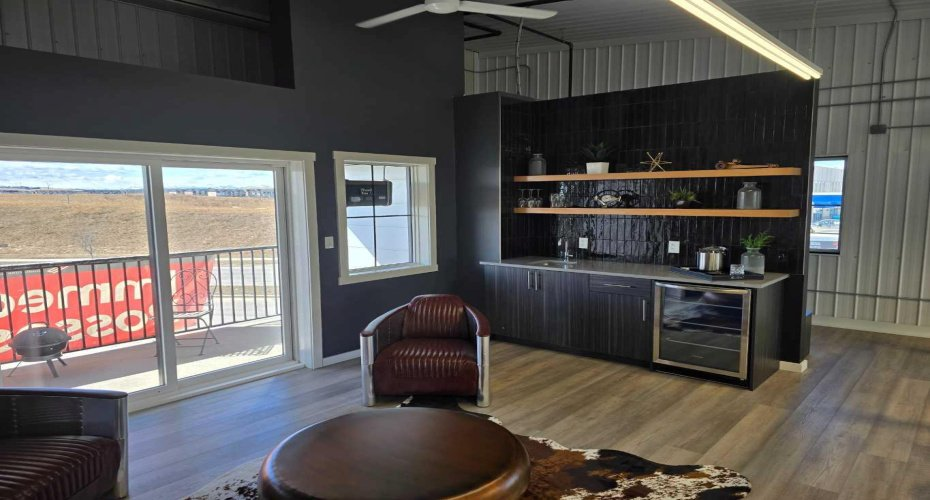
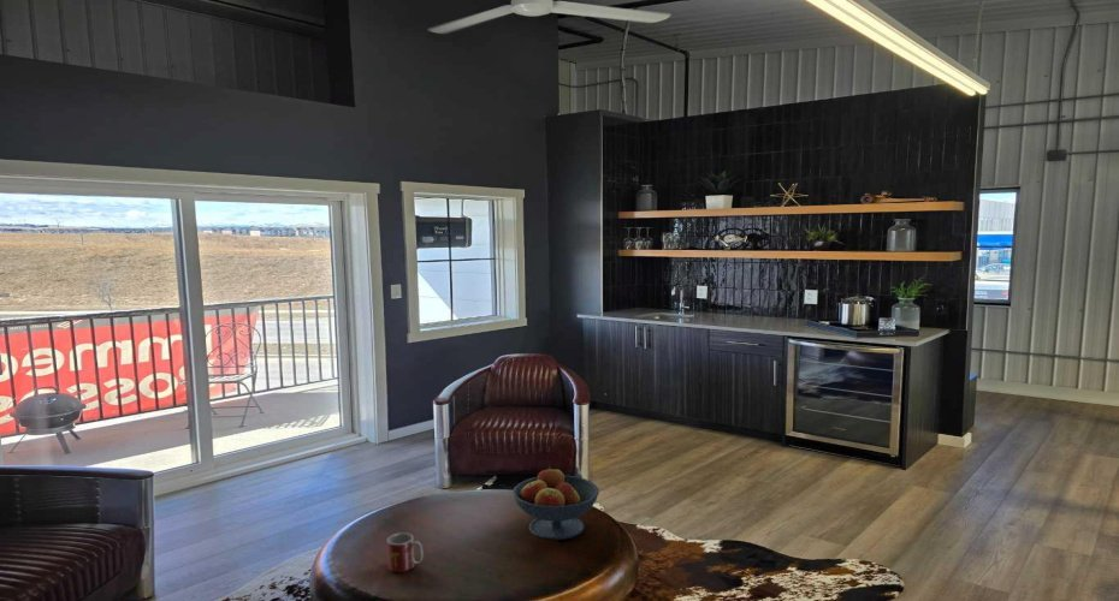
+ fruit bowl [511,465,600,541]
+ mug [386,531,425,573]
